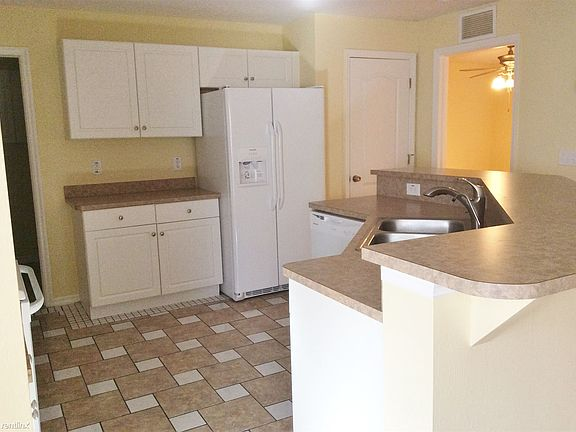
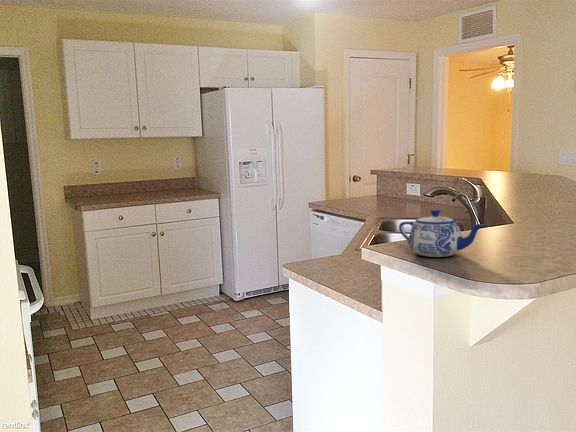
+ teapot [398,209,485,258]
